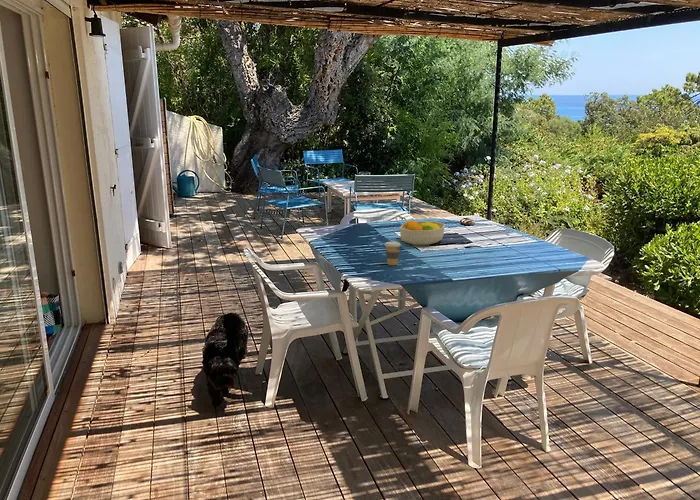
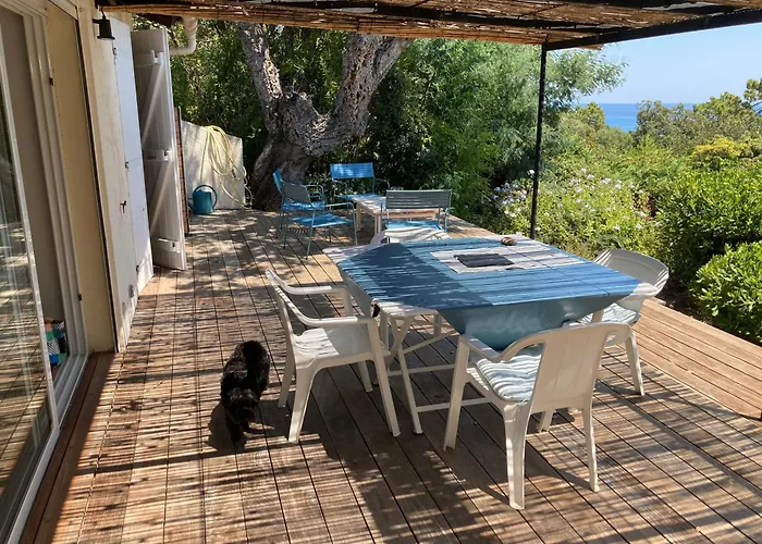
- fruit bowl [399,219,446,246]
- coffee cup [384,241,402,266]
